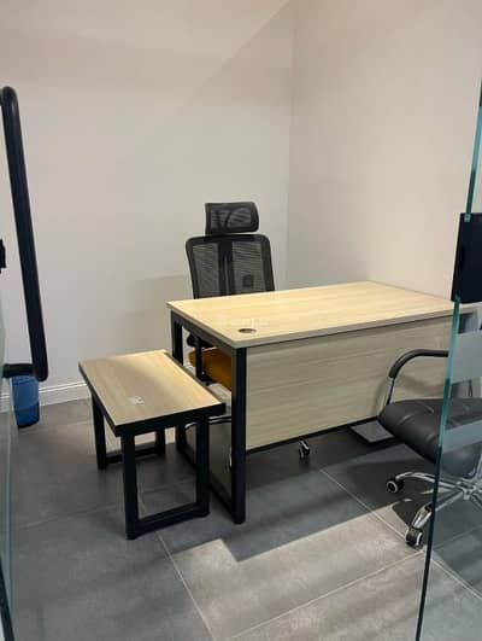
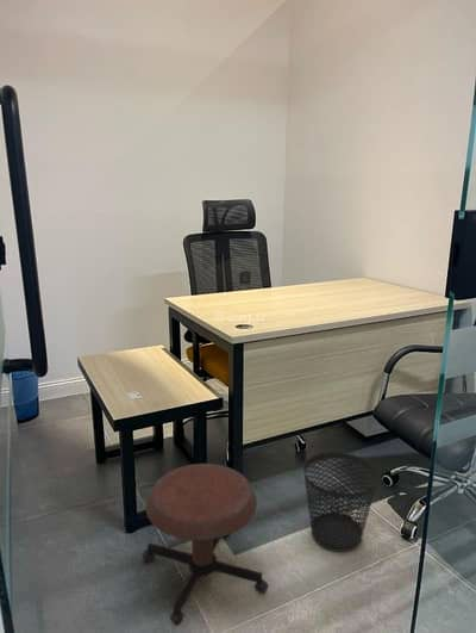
+ stool [142,463,269,627]
+ wastebasket [302,452,380,553]
